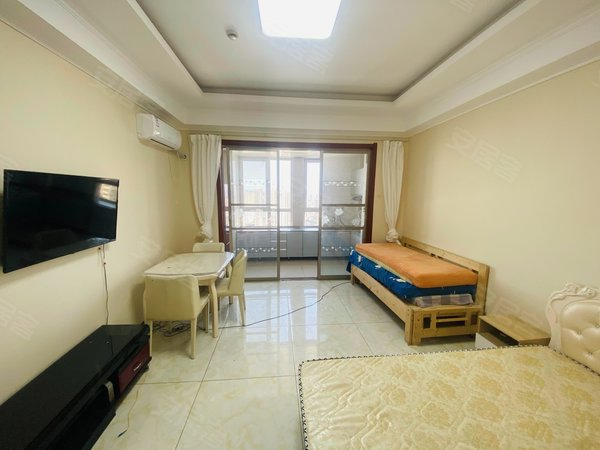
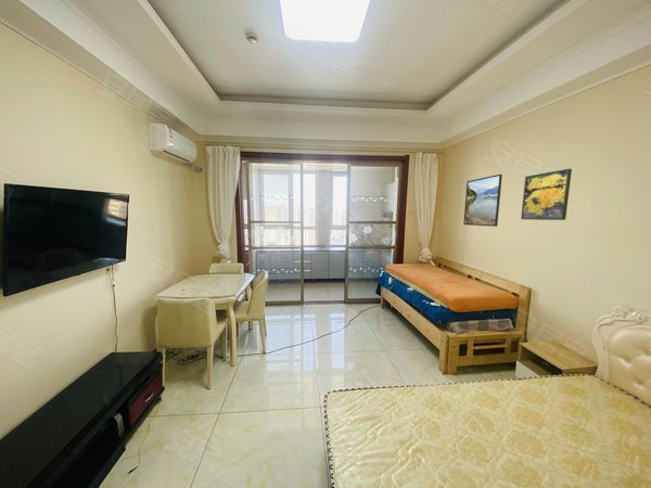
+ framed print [462,174,503,228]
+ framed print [520,168,573,221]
